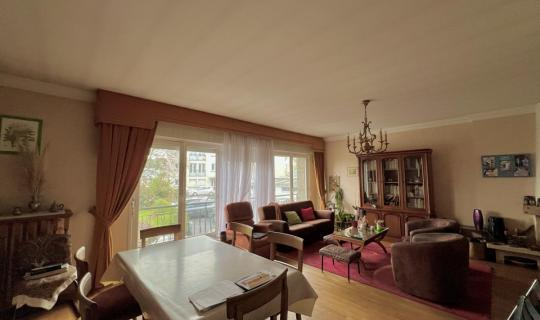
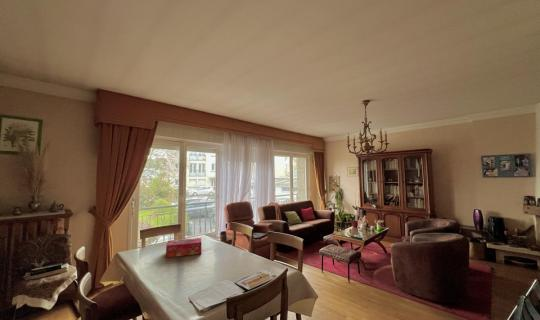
+ tissue box [165,237,202,258]
